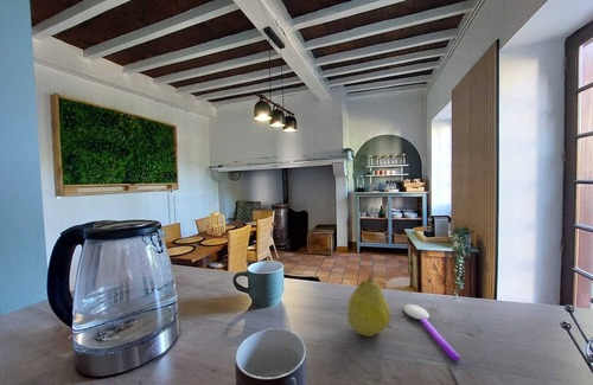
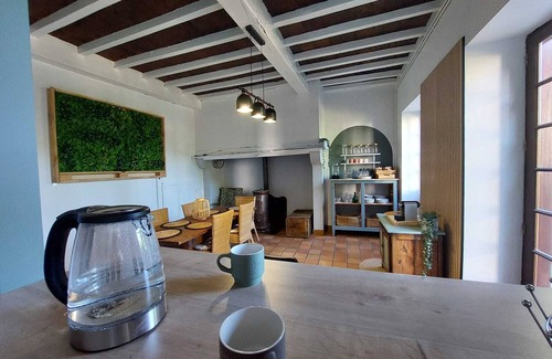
- fruit [346,274,391,338]
- spoon [402,303,460,361]
